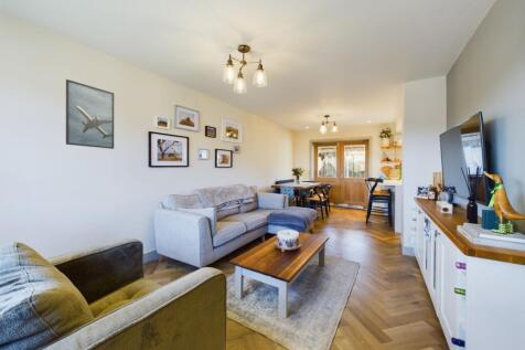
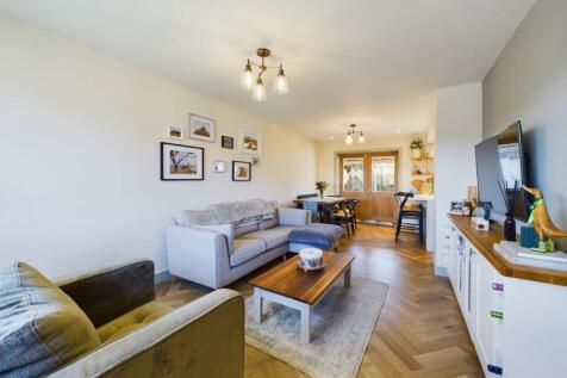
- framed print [65,78,115,150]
